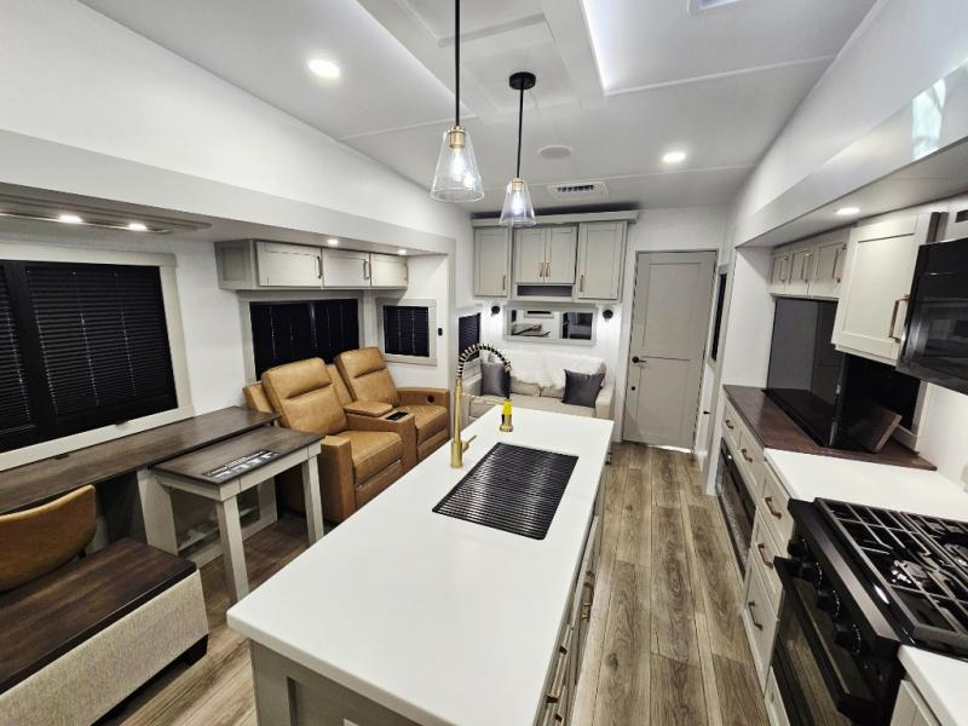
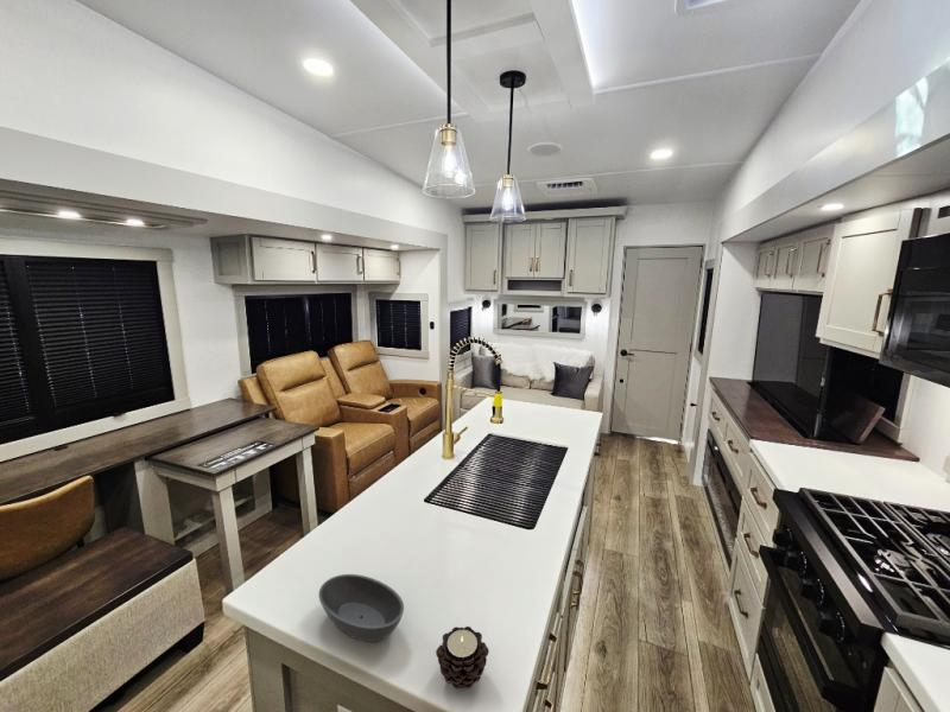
+ bowl [317,573,405,643]
+ candle [435,625,490,691]
